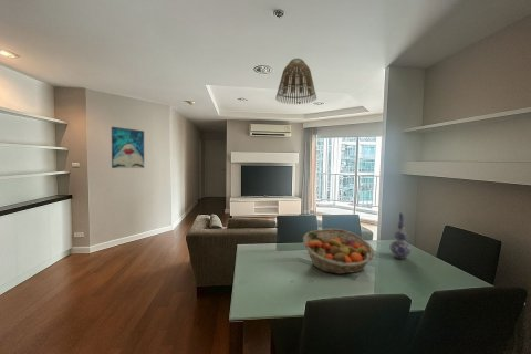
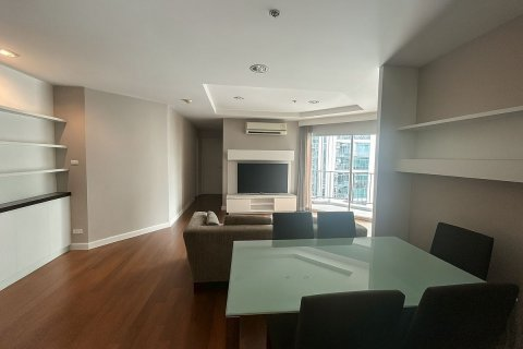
- fruit basket [302,228,376,275]
- lamp shade [274,58,317,105]
- wall art [111,126,145,169]
- vase [388,211,413,260]
